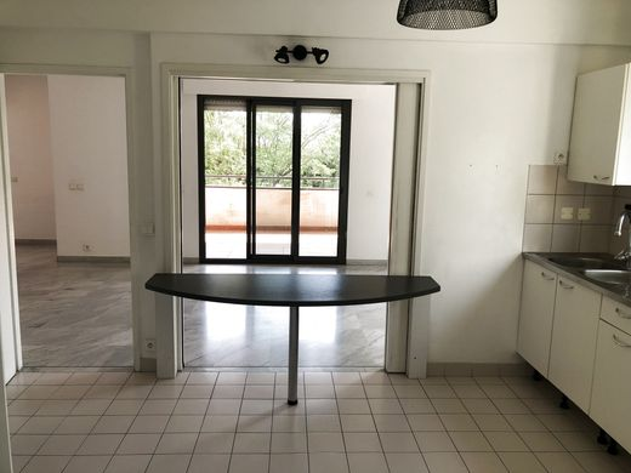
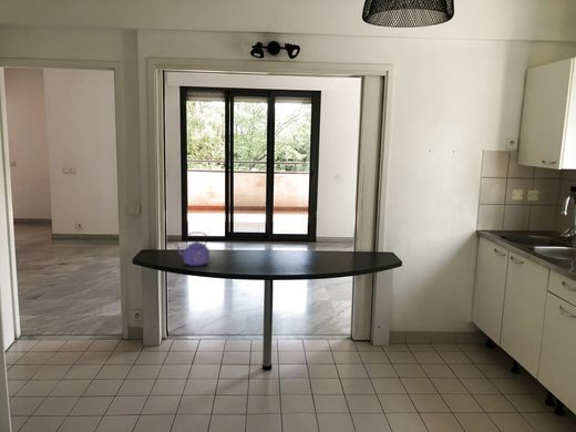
+ kettle [173,232,210,267]
